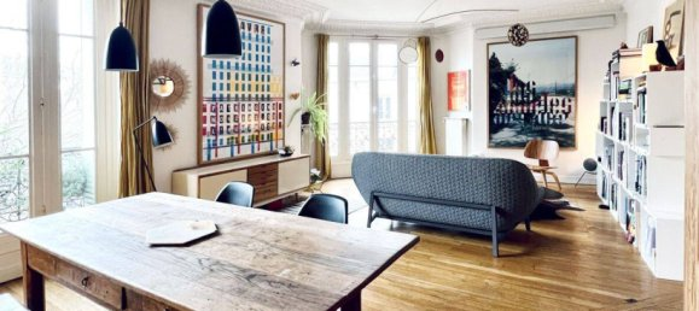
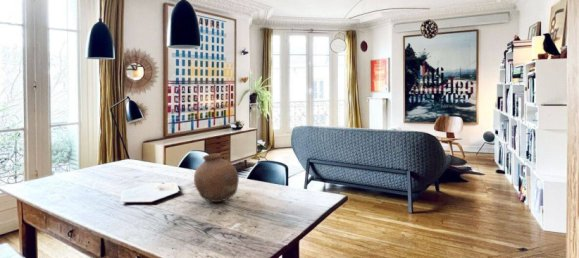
+ pottery [193,152,240,203]
